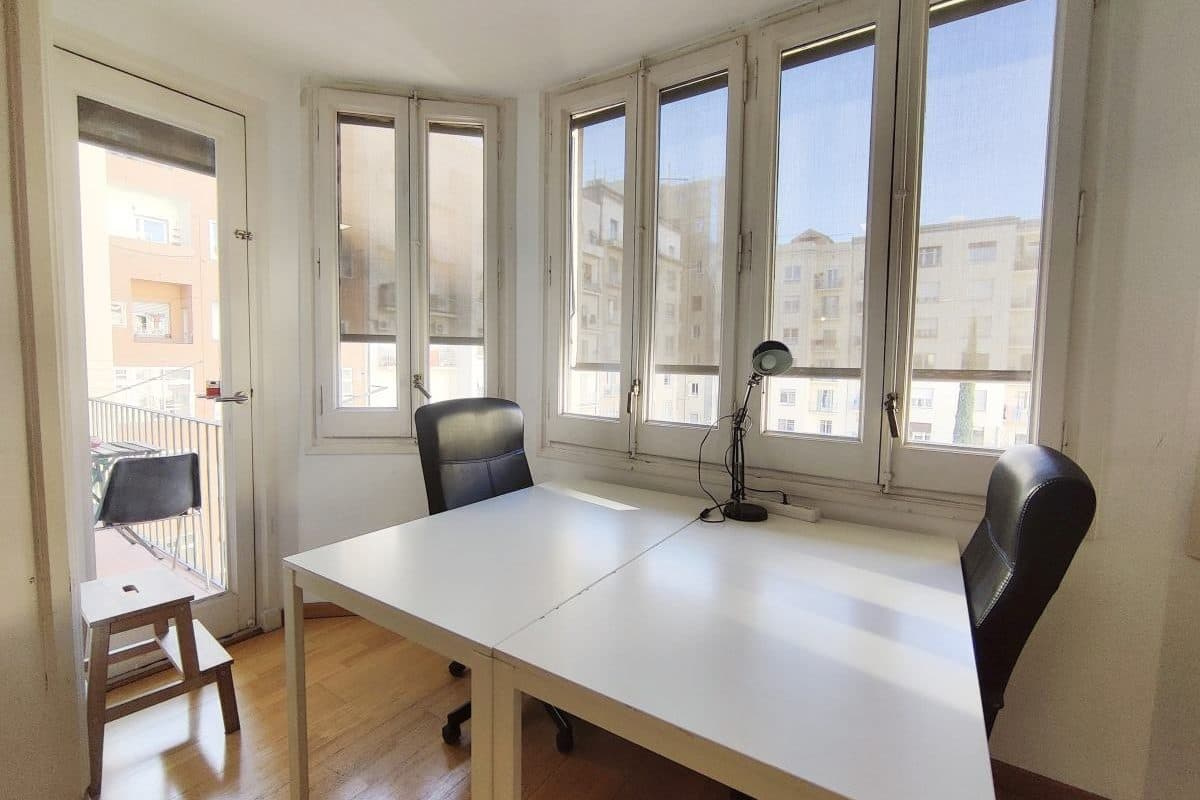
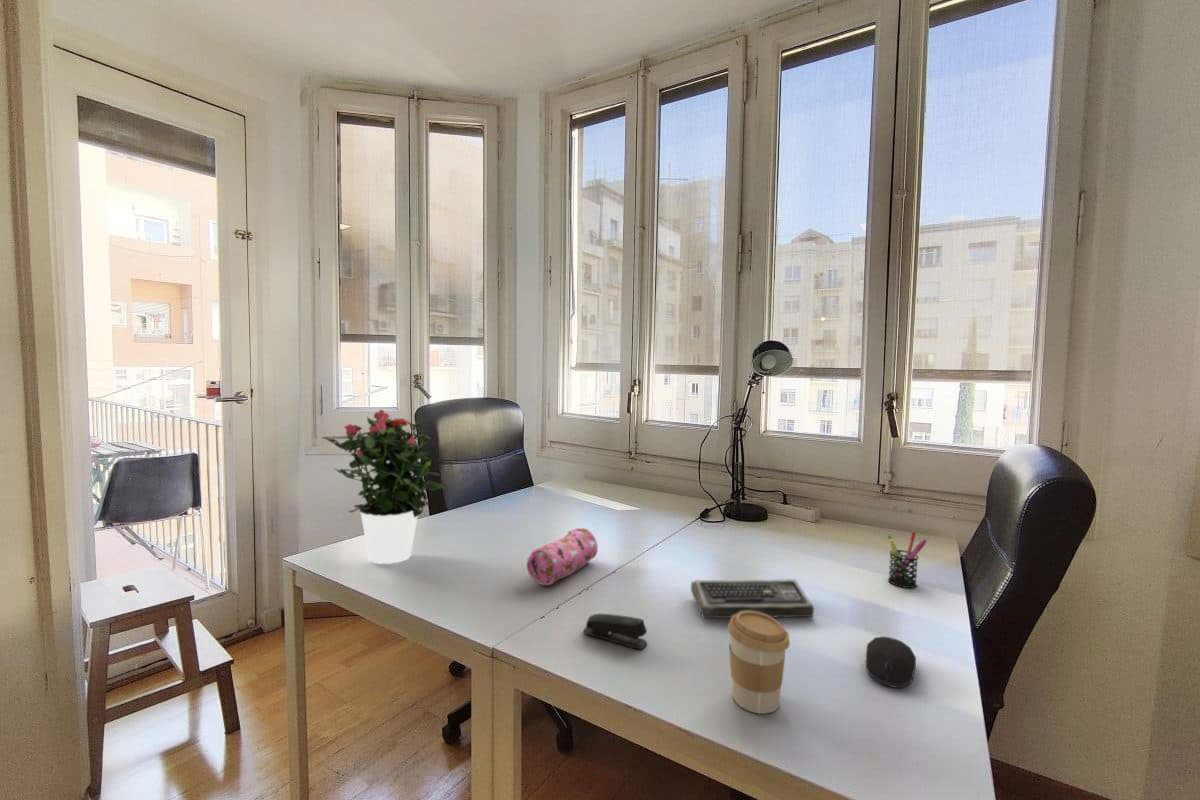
+ keyboard [690,578,815,619]
+ pen holder [887,531,928,589]
+ stapler [582,613,648,650]
+ coffee cup [727,611,791,715]
+ pencil case [526,527,598,586]
+ computer mouse [865,635,917,689]
+ potted flower [321,409,448,565]
